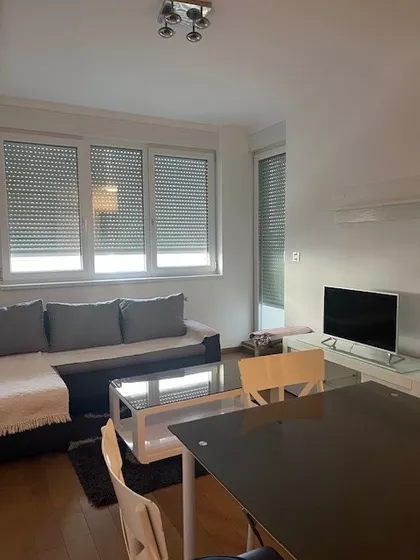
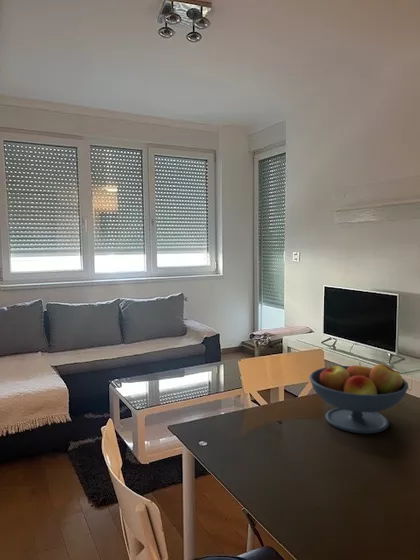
+ fruit bowl [308,361,410,435]
